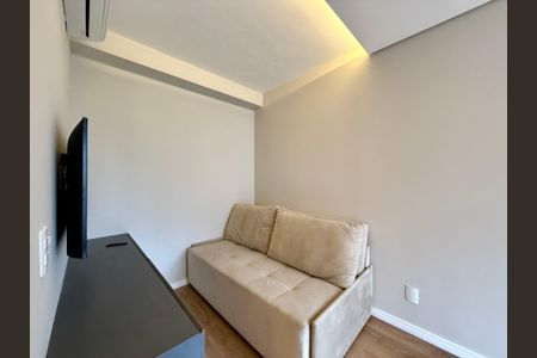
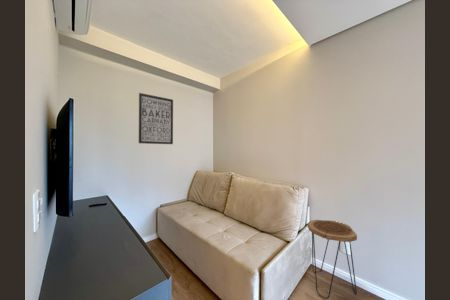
+ side table [307,219,358,300]
+ wall art [138,92,174,145]
